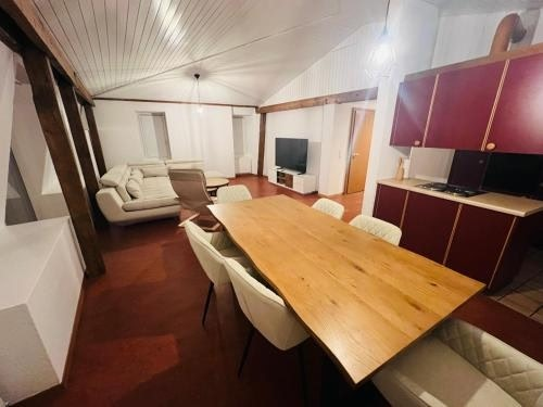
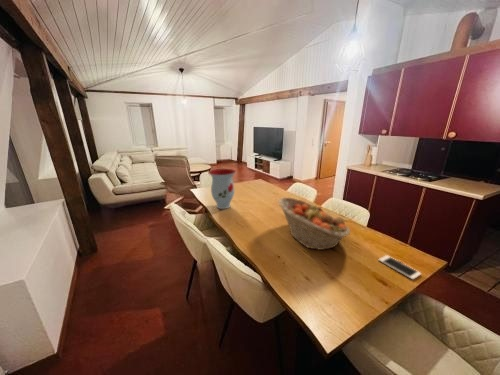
+ fruit basket [278,196,351,251]
+ vase [207,168,237,210]
+ cell phone [378,254,422,280]
